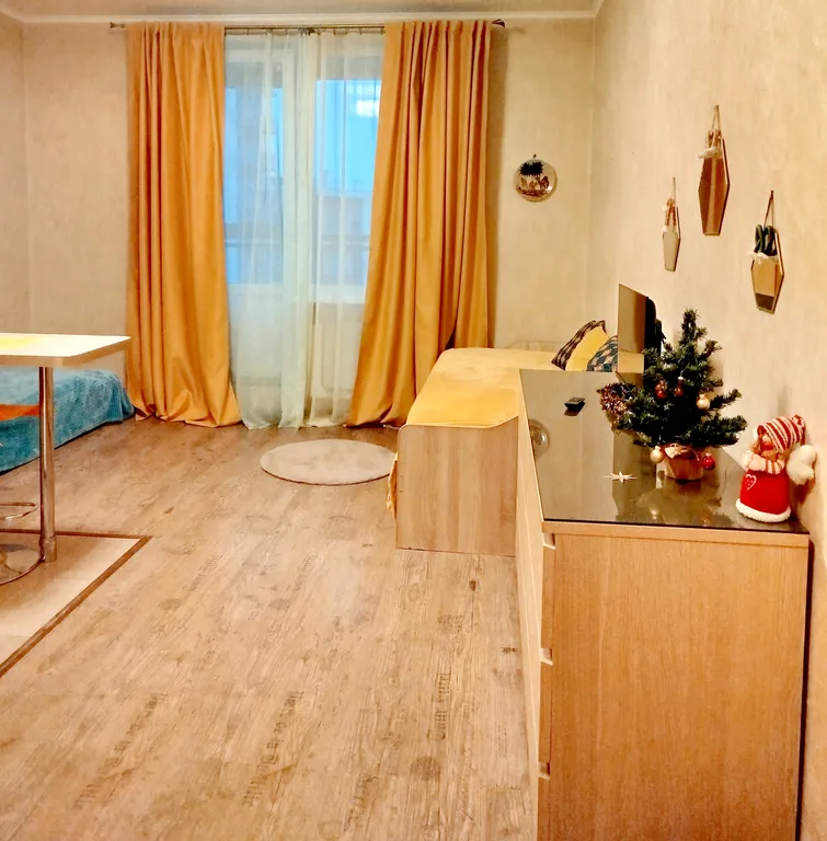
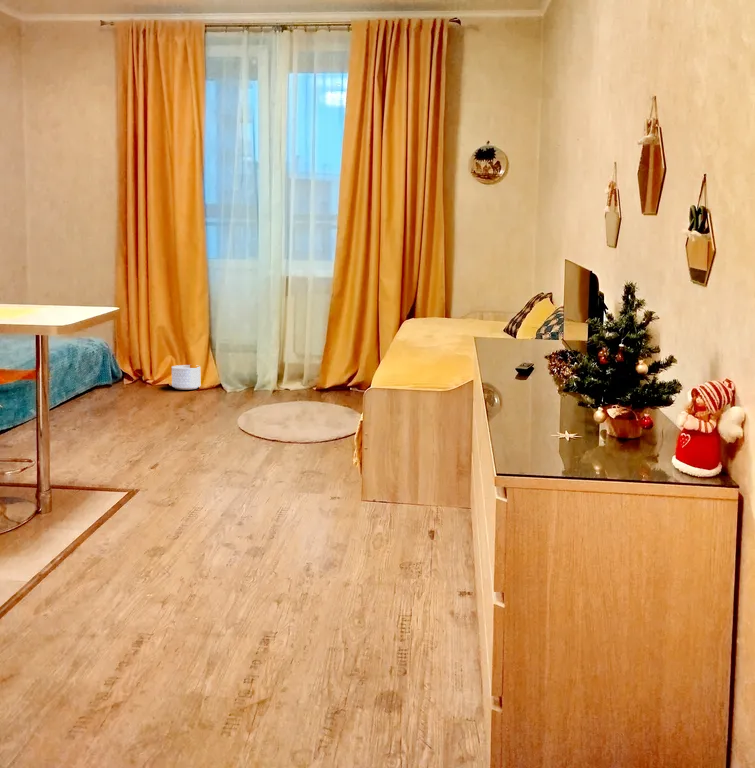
+ planter [171,364,201,391]
